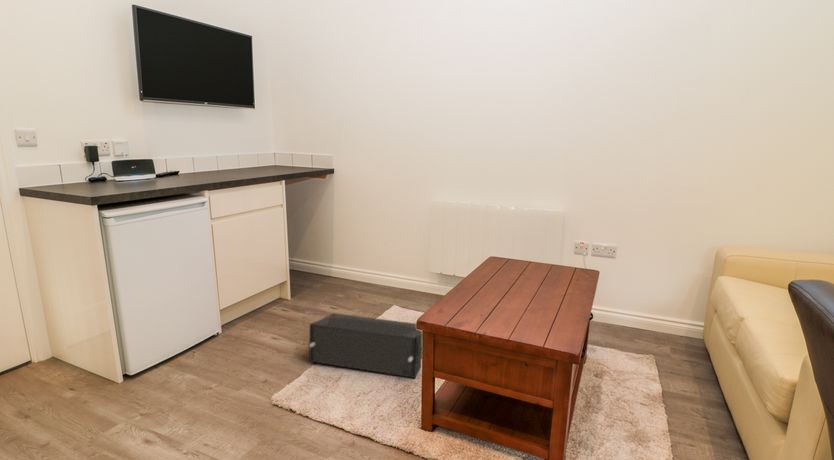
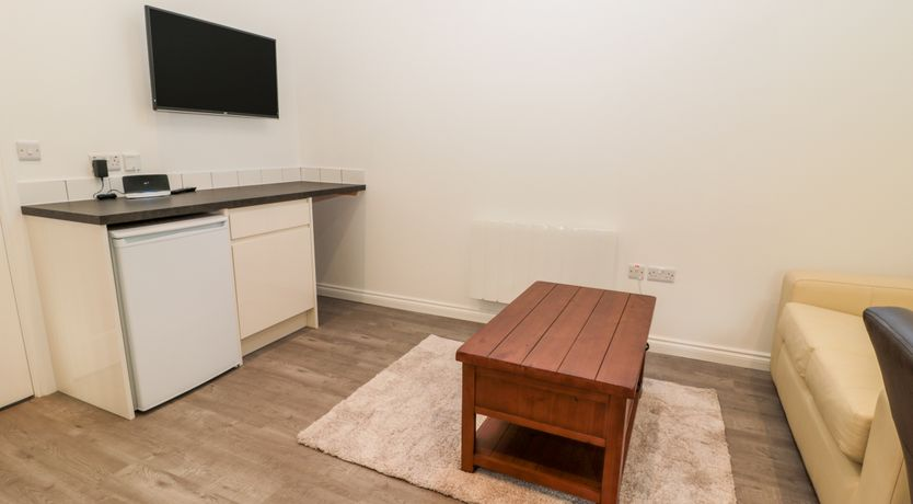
- speaker [308,312,423,379]
